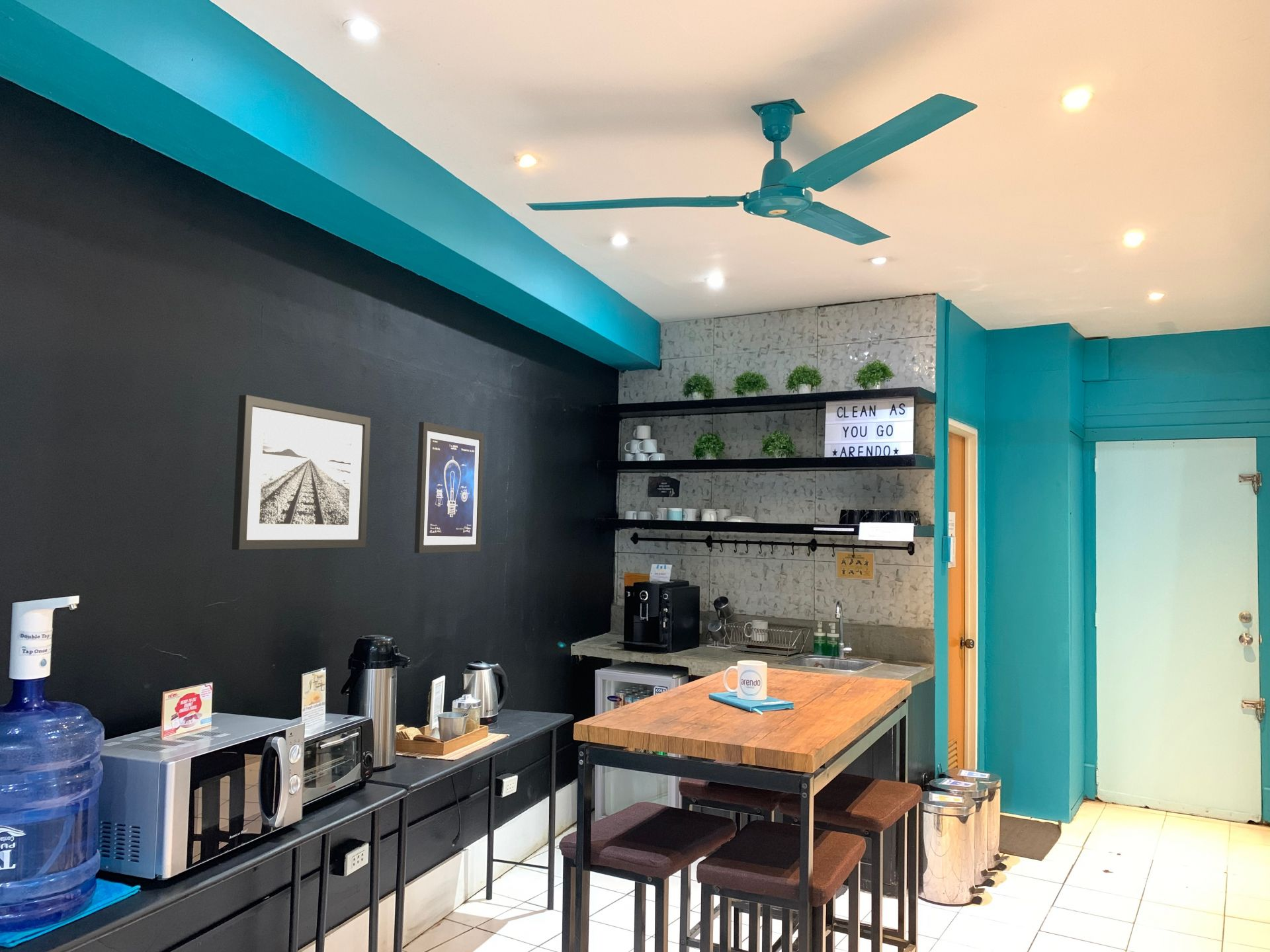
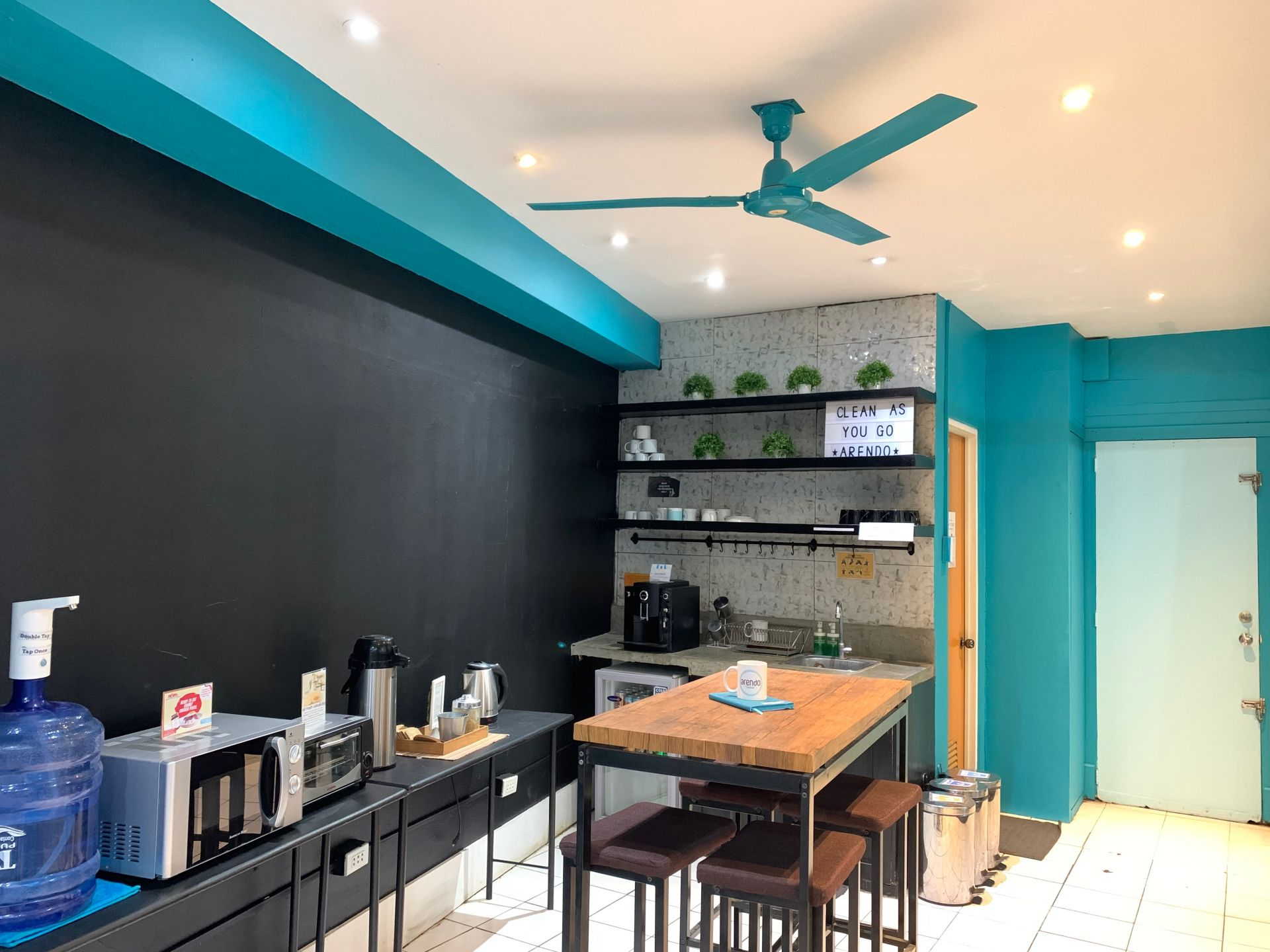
- wall art [232,394,371,551]
- wall art [414,421,485,554]
